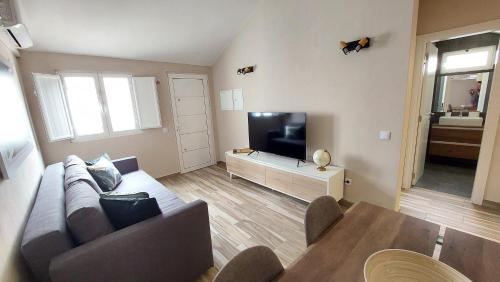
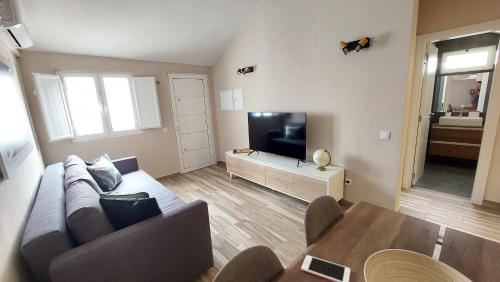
+ cell phone [300,254,351,282]
